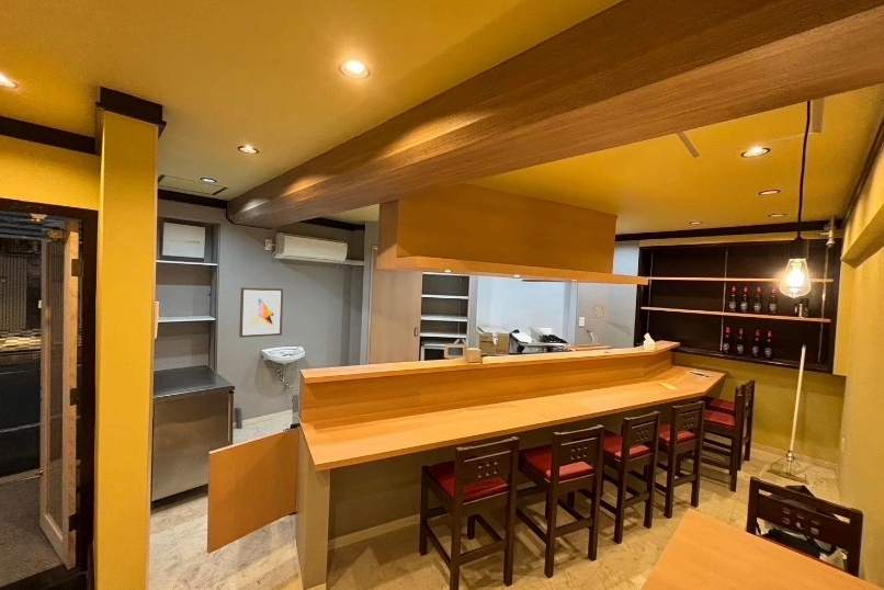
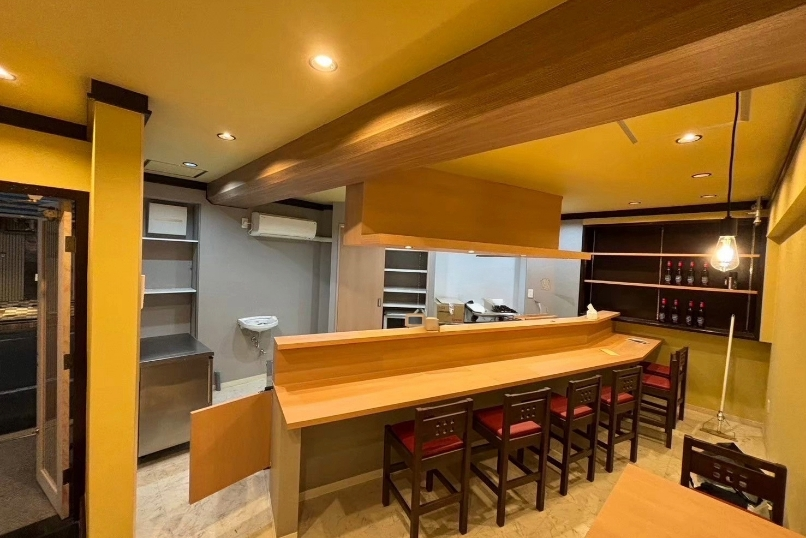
- wall art [238,286,284,339]
